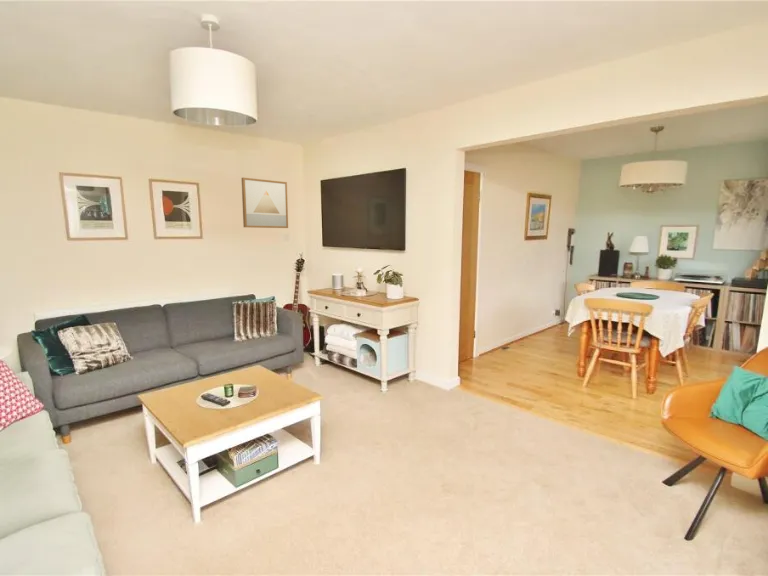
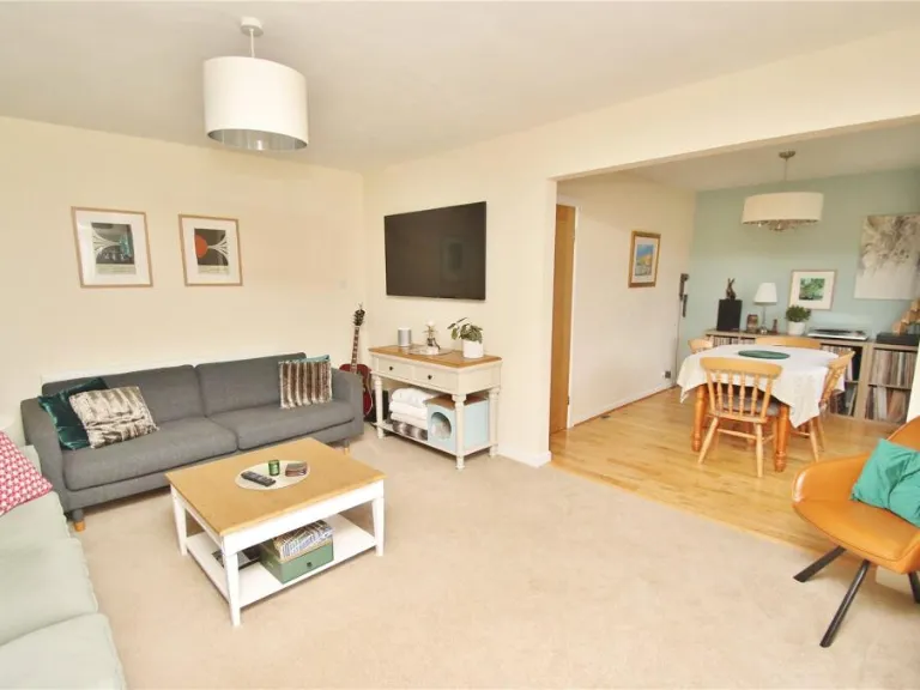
- wall art [241,177,289,229]
